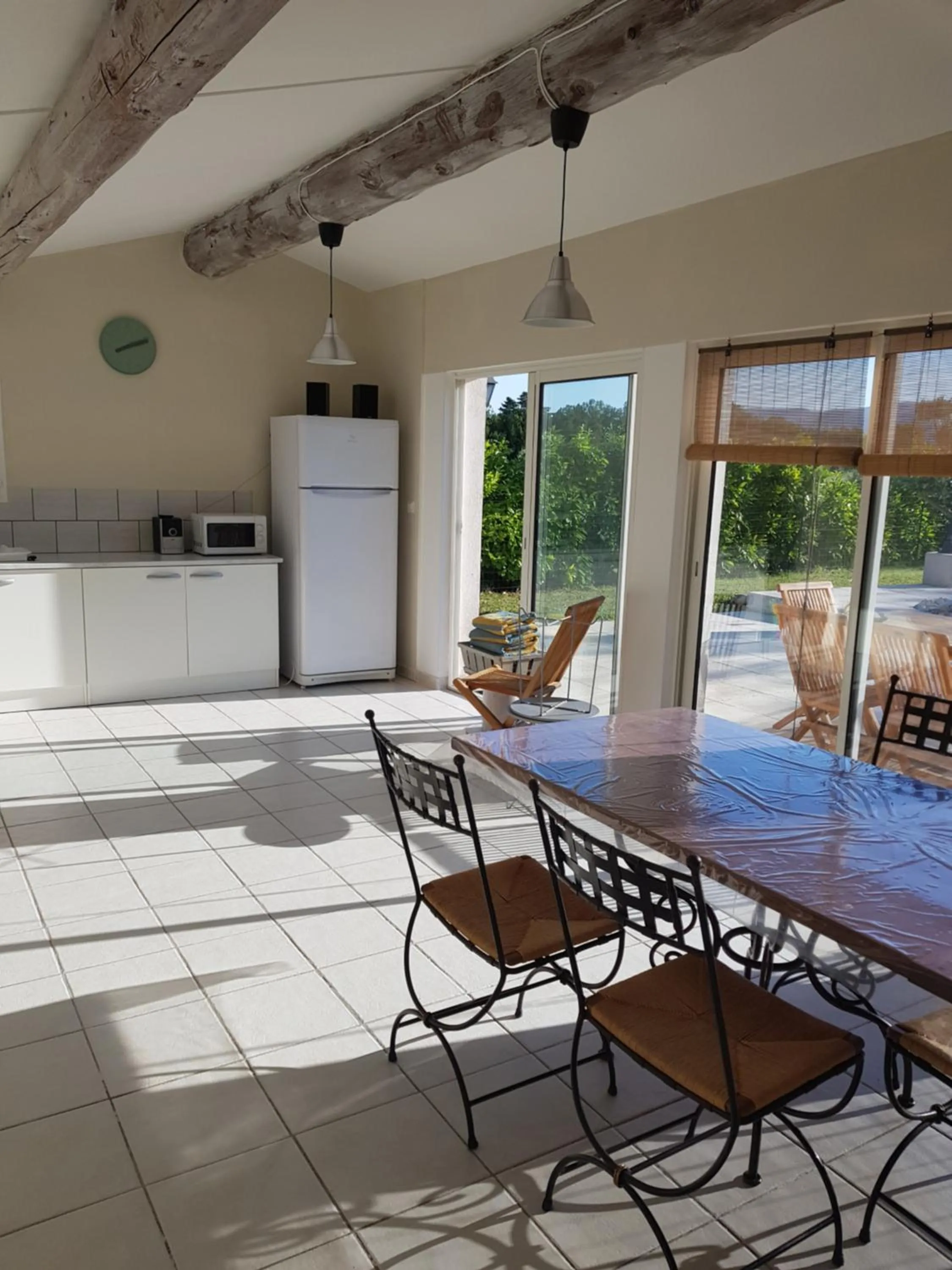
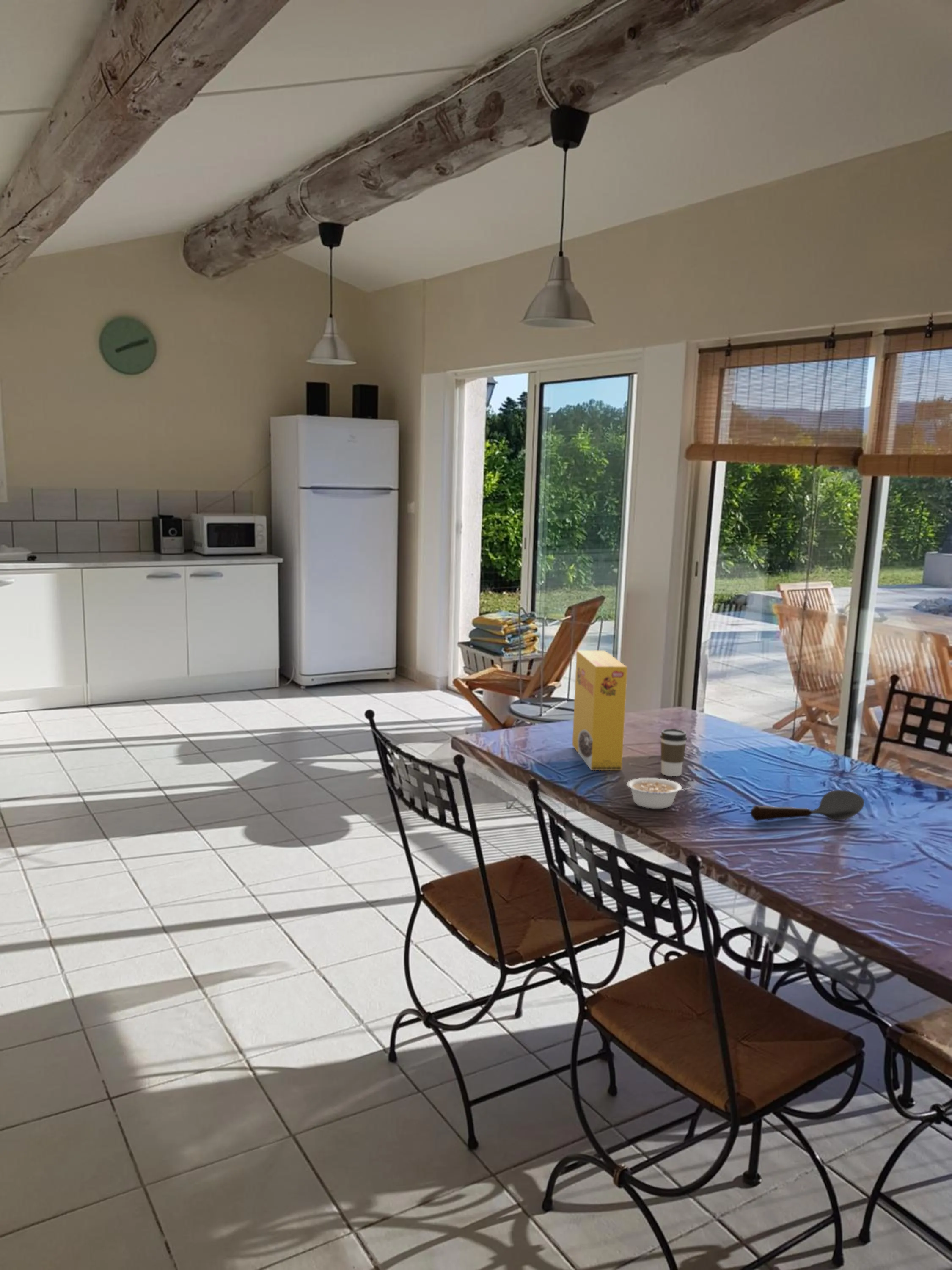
+ spoon [750,790,865,821]
+ coffee cup [660,728,688,777]
+ cereal box [572,650,627,771]
+ legume [626,777,692,809]
